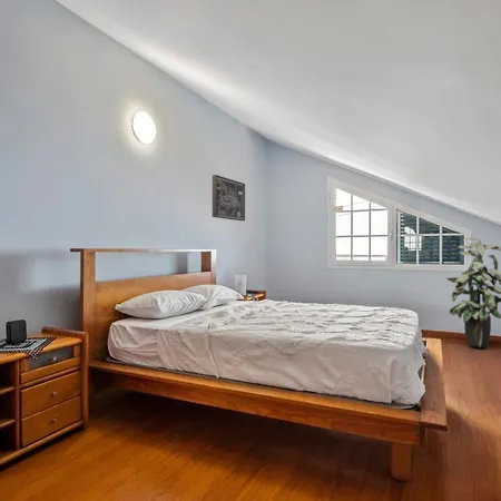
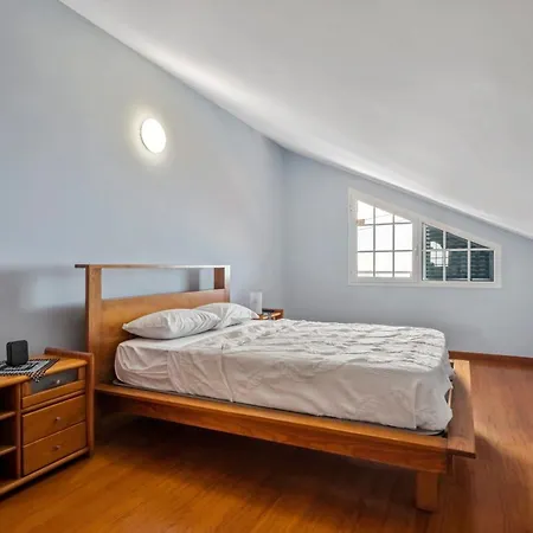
- indoor plant [445,236,501,348]
- wall art [212,174,246,222]
